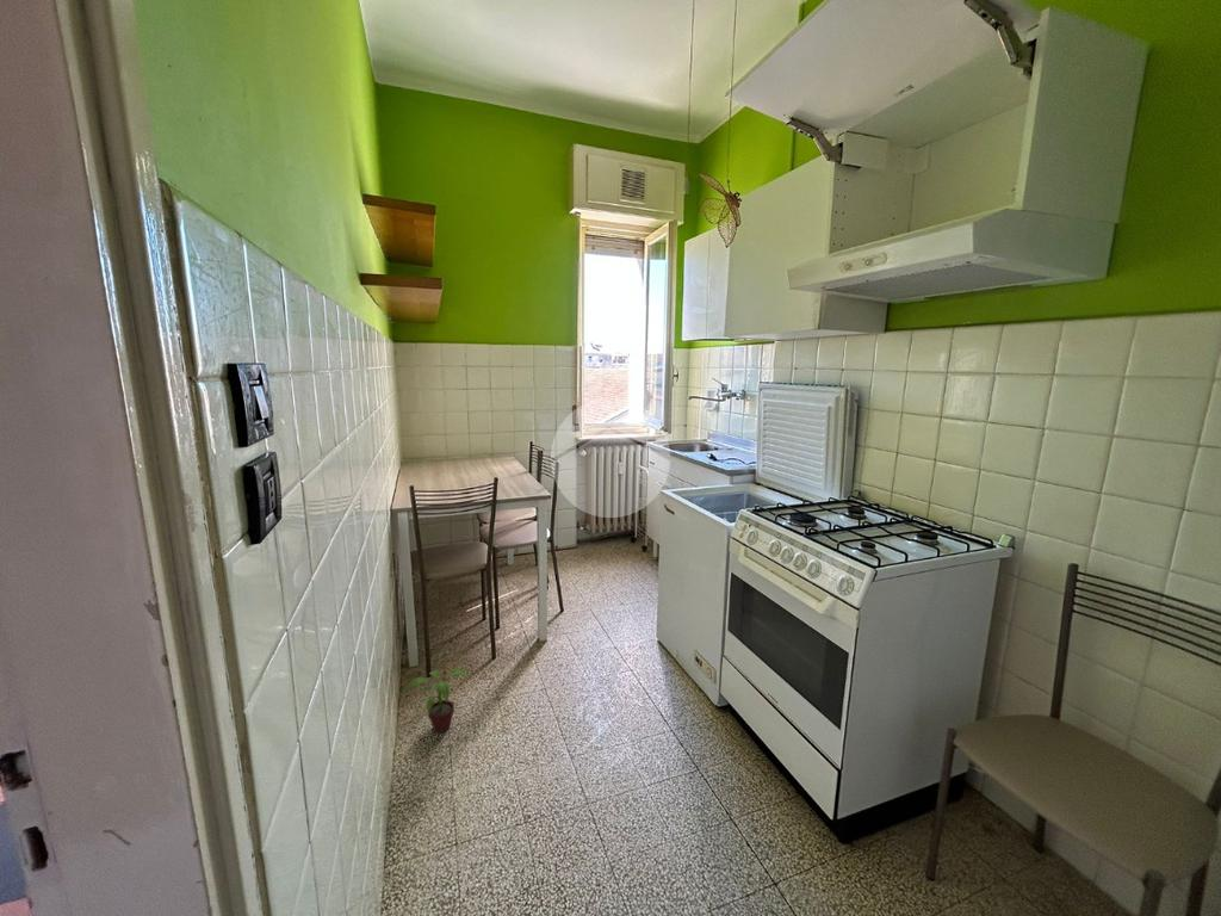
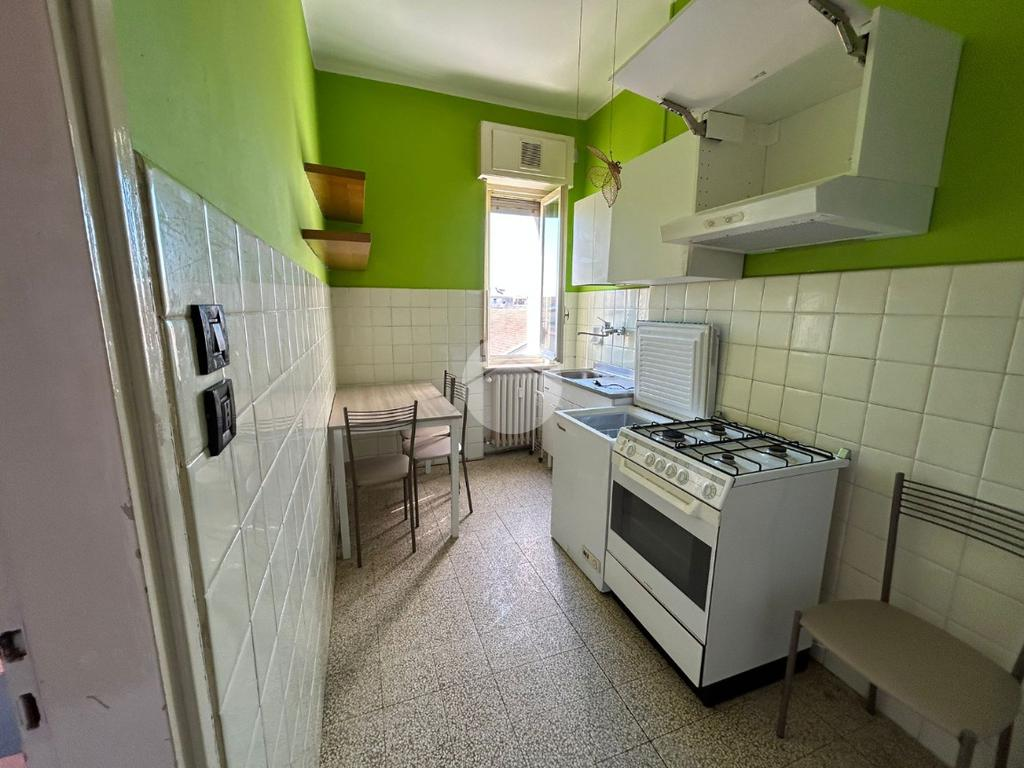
- potted plant [401,668,472,734]
